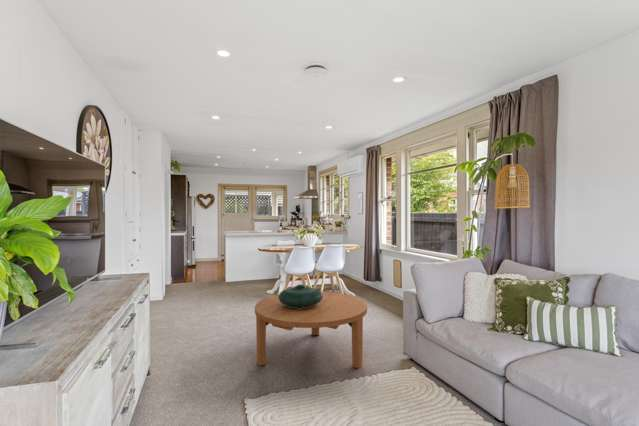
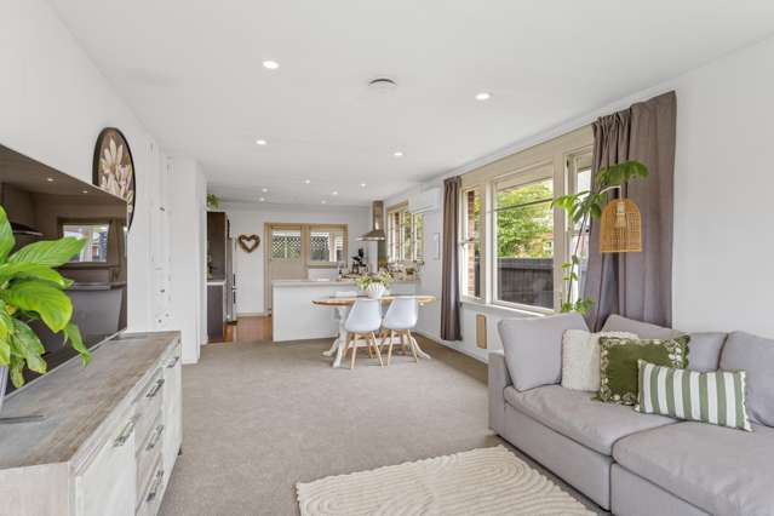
- coffee table [254,290,368,369]
- decorative bowl [278,283,323,309]
